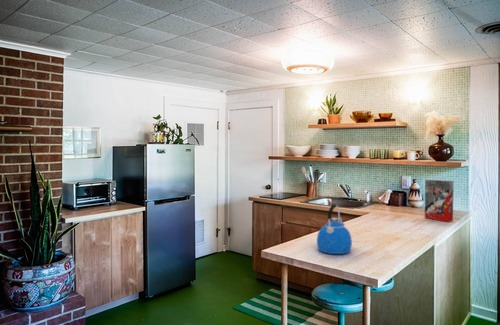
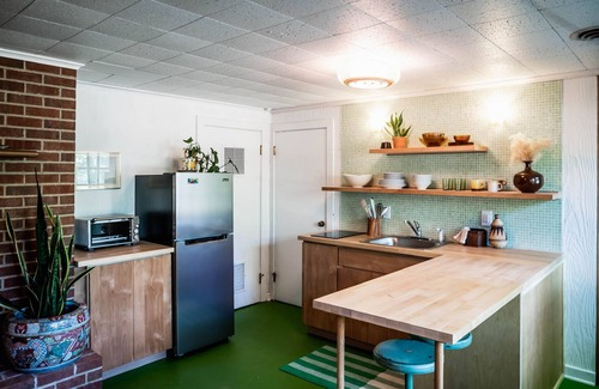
- kettle [316,203,353,255]
- cereal box [424,179,455,223]
